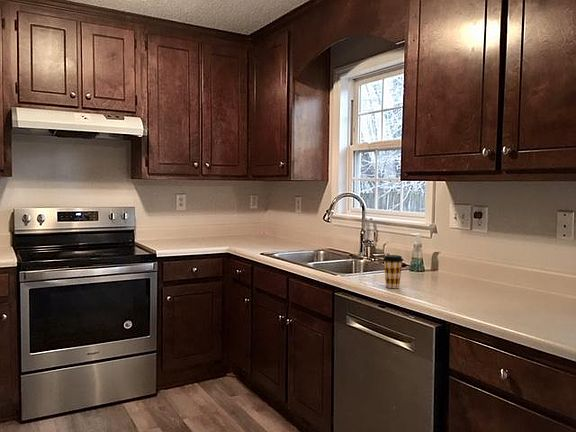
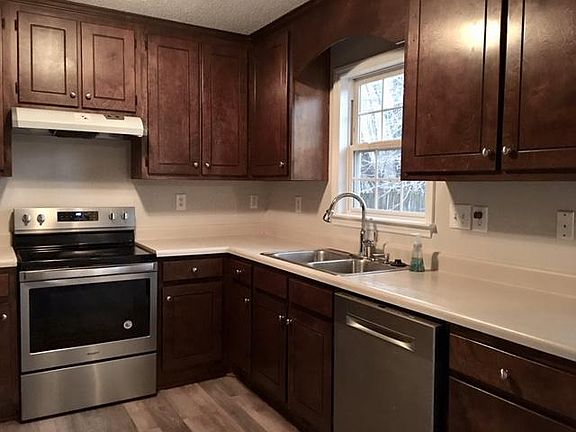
- coffee cup [382,254,404,289]
